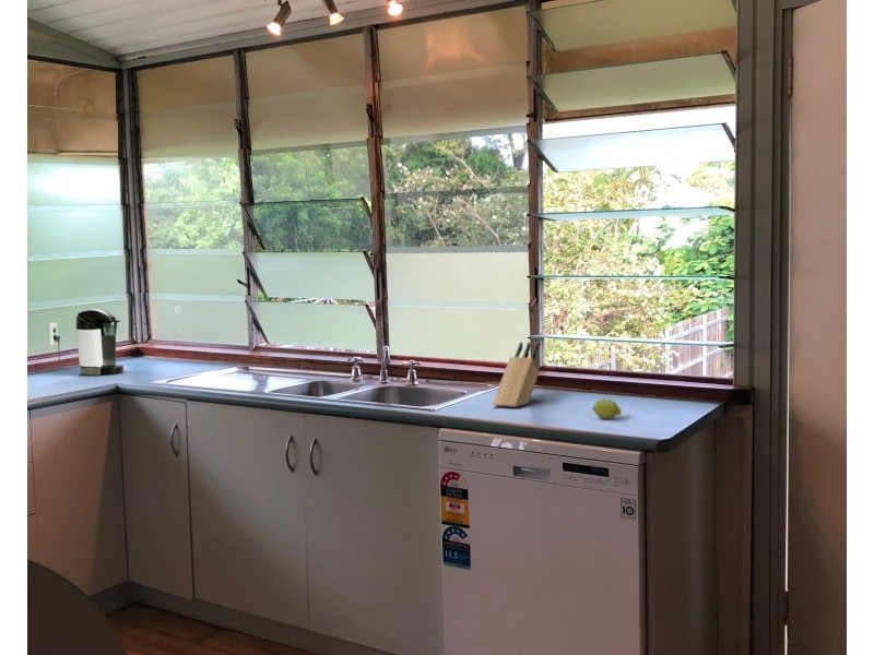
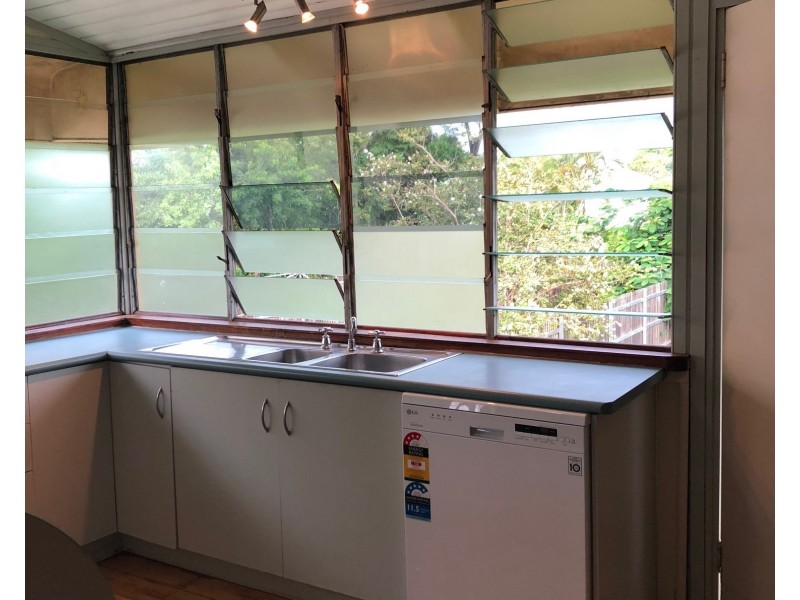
- fruit [591,397,623,419]
- coffee maker [49,308,126,377]
- knife block [492,341,540,408]
